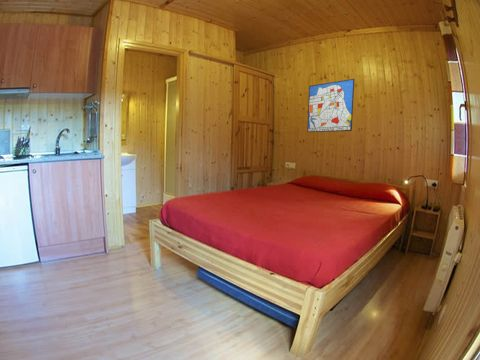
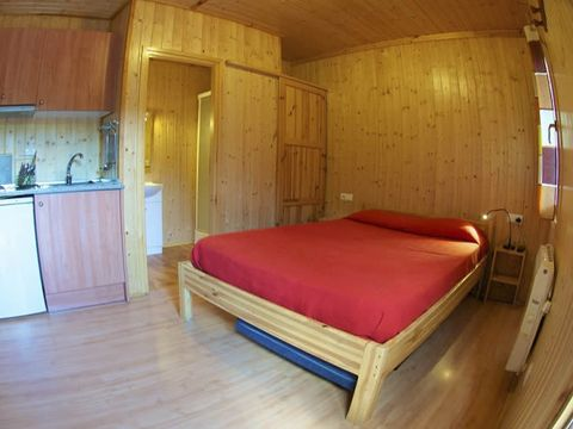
- wall art [307,78,355,133]
